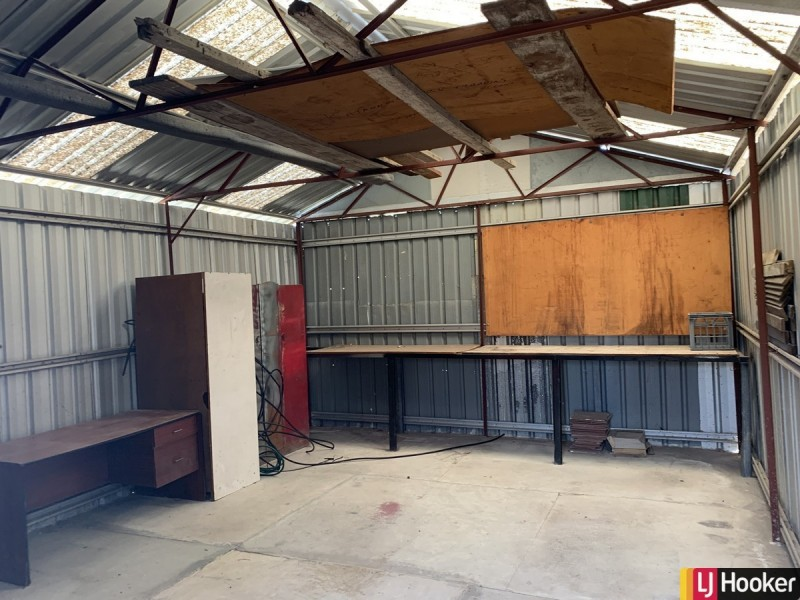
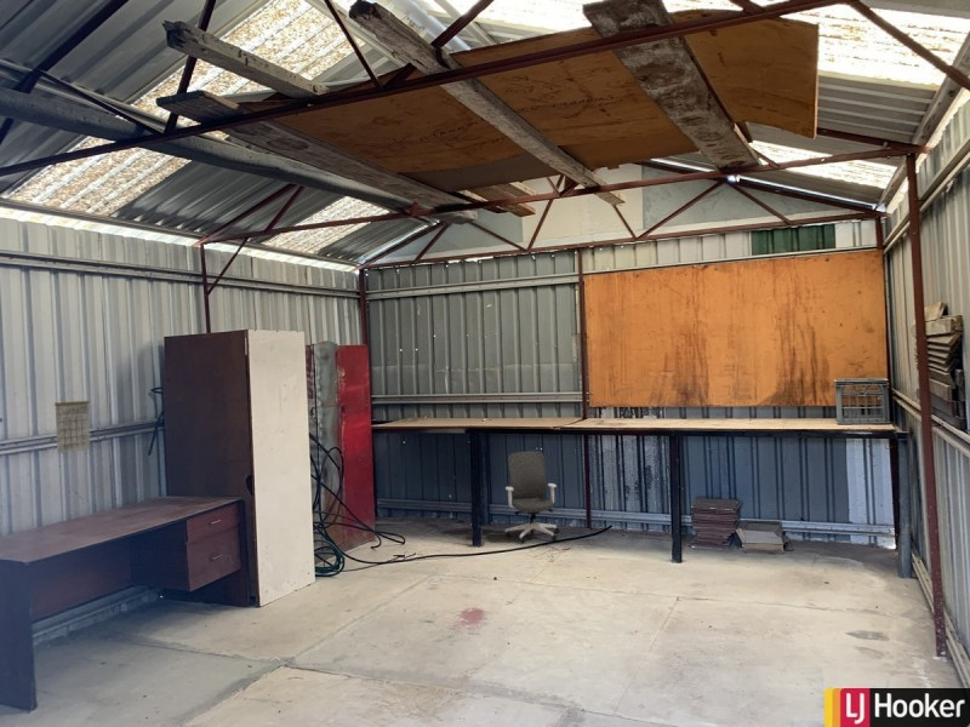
+ calendar [53,390,91,454]
+ office chair [504,450,561,544]
